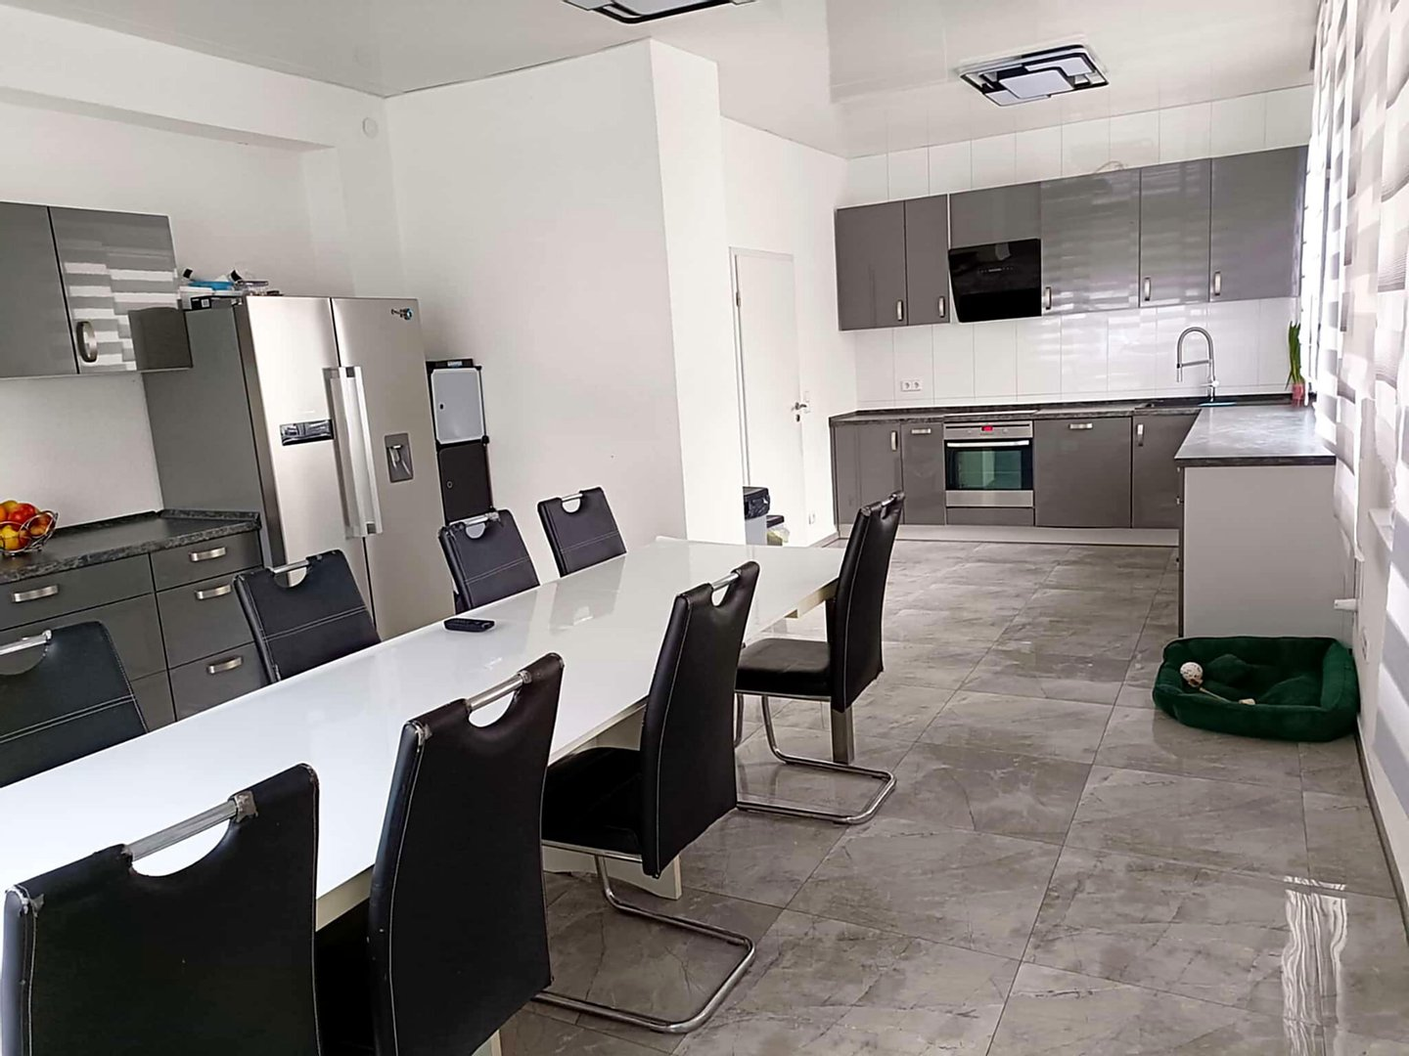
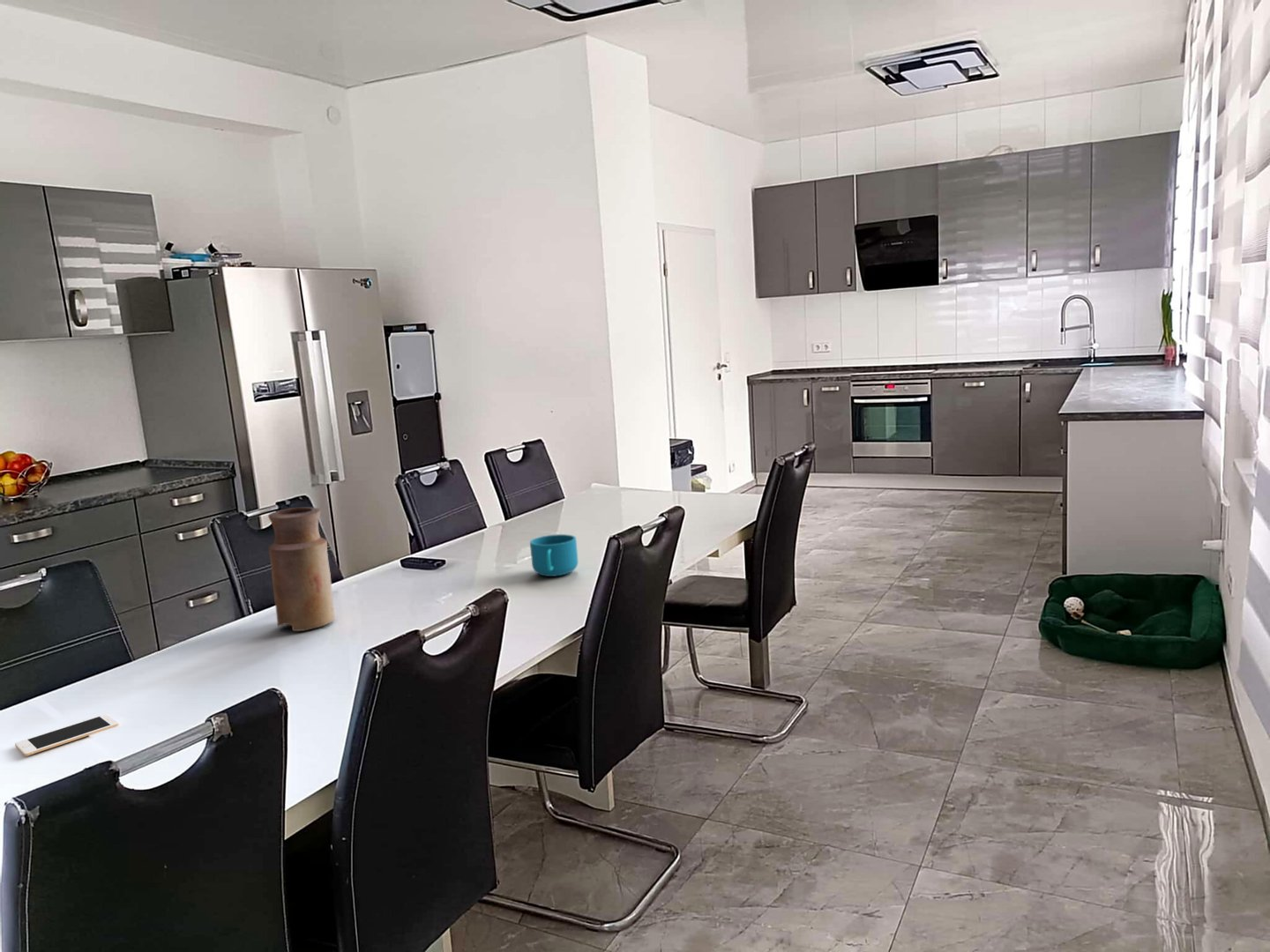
+ cup [529,533,579,577]
+ cell phone [14,713,120,757]
+ vase [267,506,336,632]
